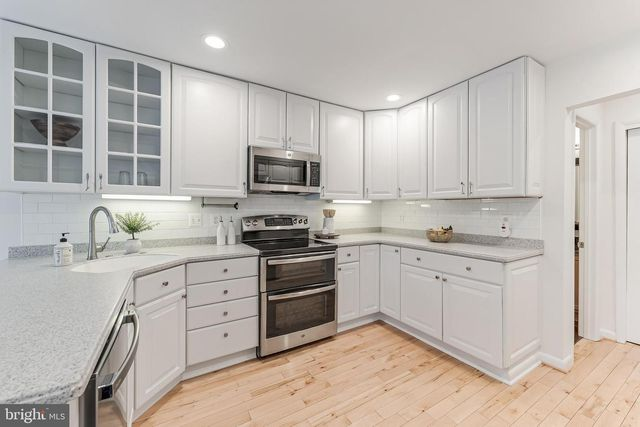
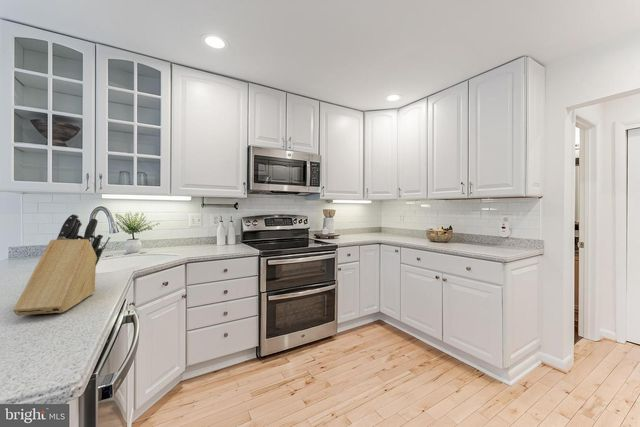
+ knife block [12,213,104,317]
